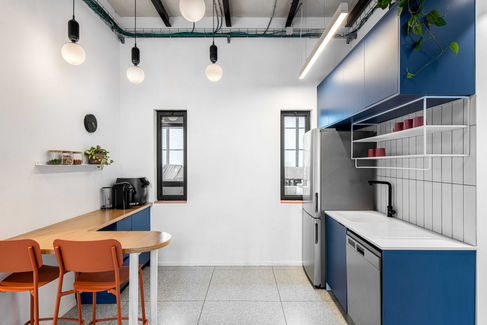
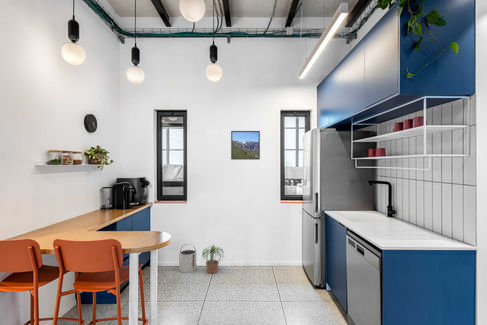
+ potted plant [198,244,225,274]
+ bucket [178,243,198,274]
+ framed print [230,130,261,161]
